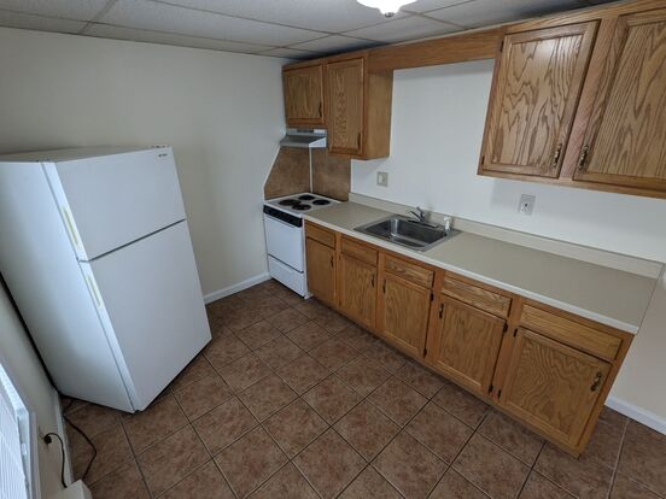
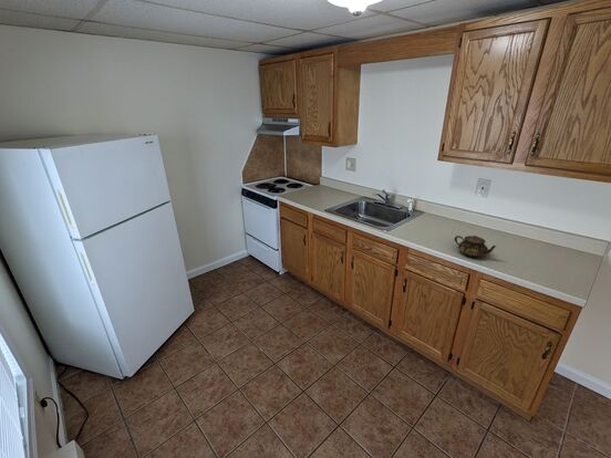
+ teapot [454,235,498,259]
